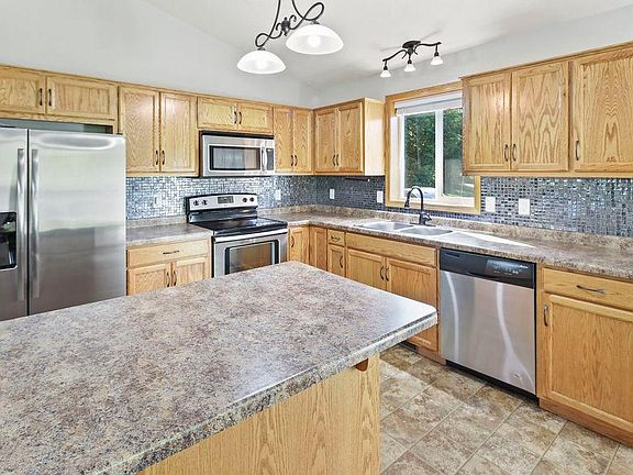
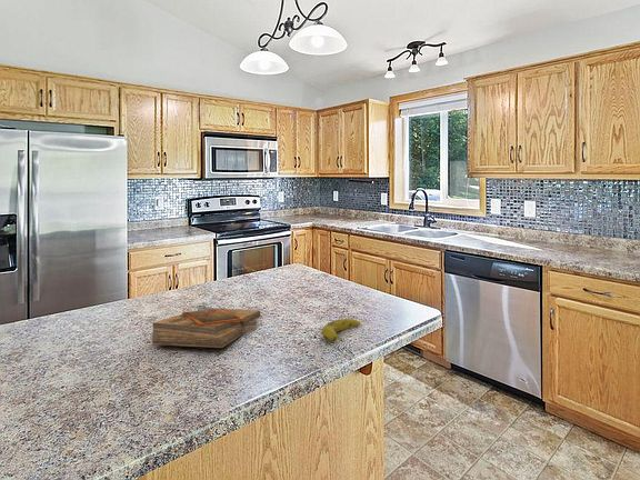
+ fruit [320,318,361,342]
+ clipboard [151,303,261,349]
